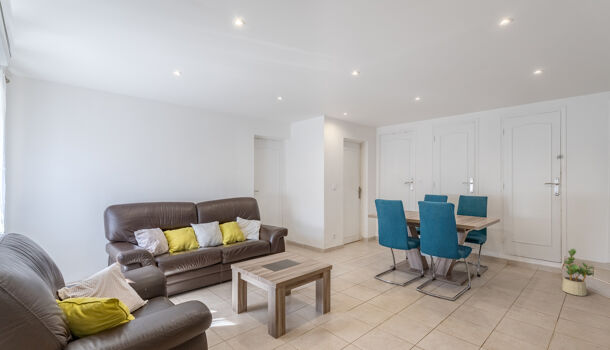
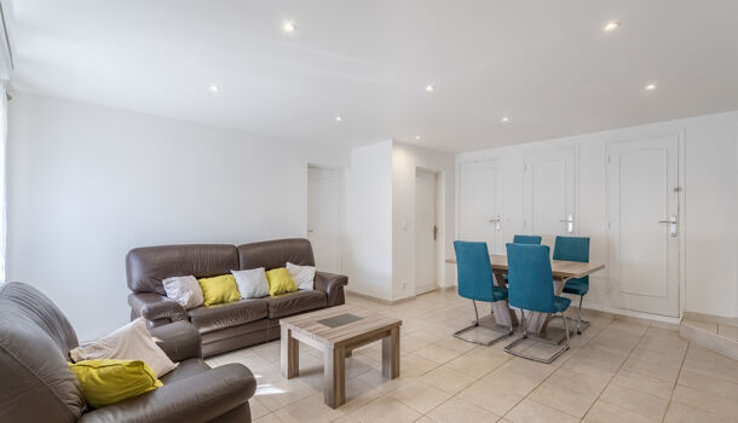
- potted plant [561,248,595,297]
